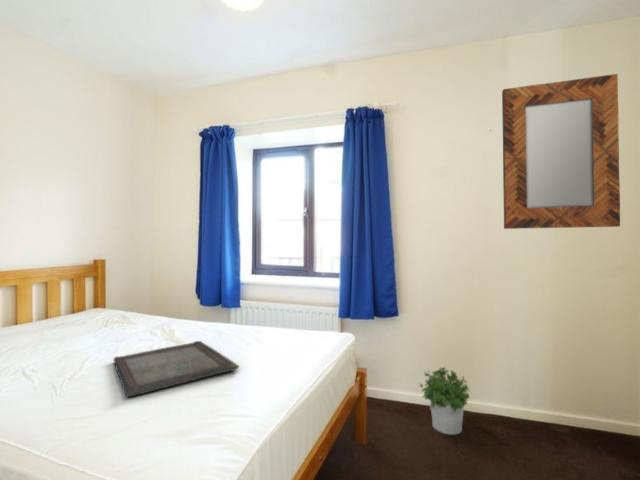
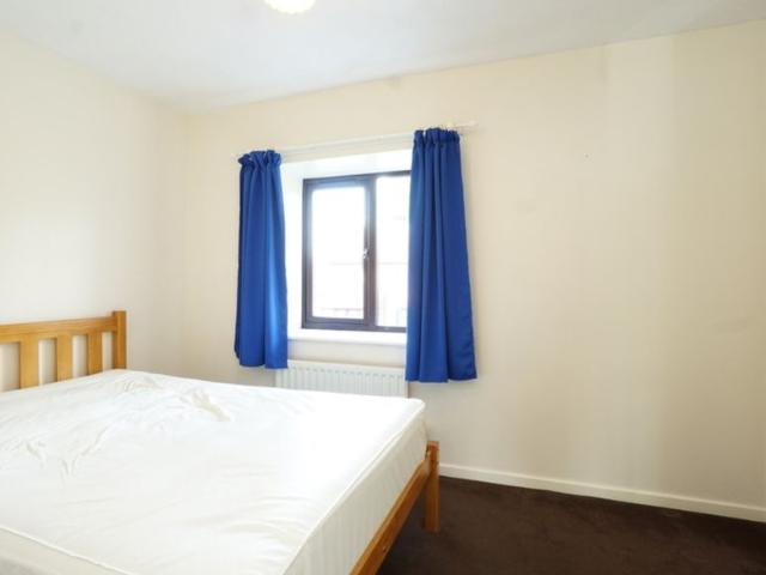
- serving tray [112,340,240,398]
- potted plant [419,366,471,436]
- home mirror [501,73,621,230]
